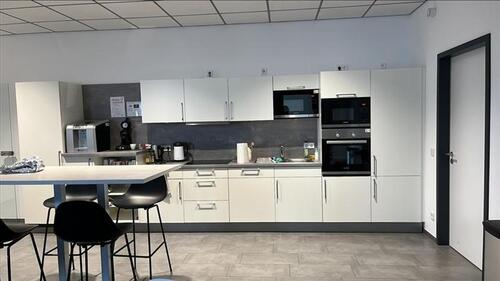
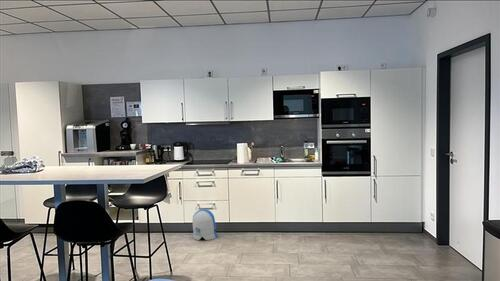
+ sun visor [192,208,218,241]
